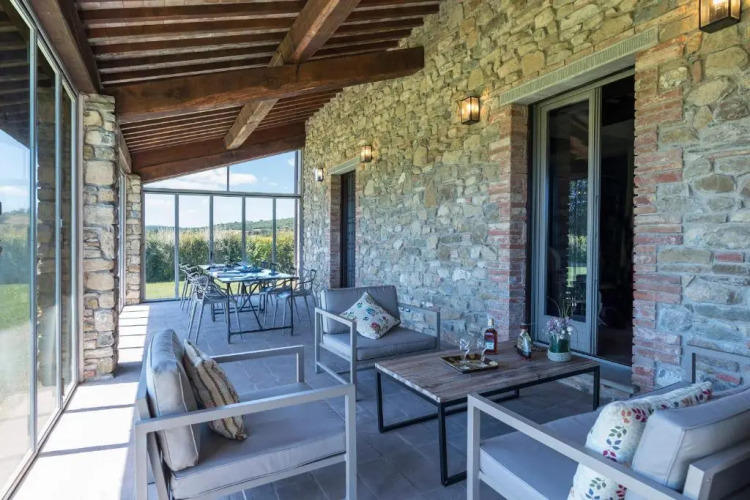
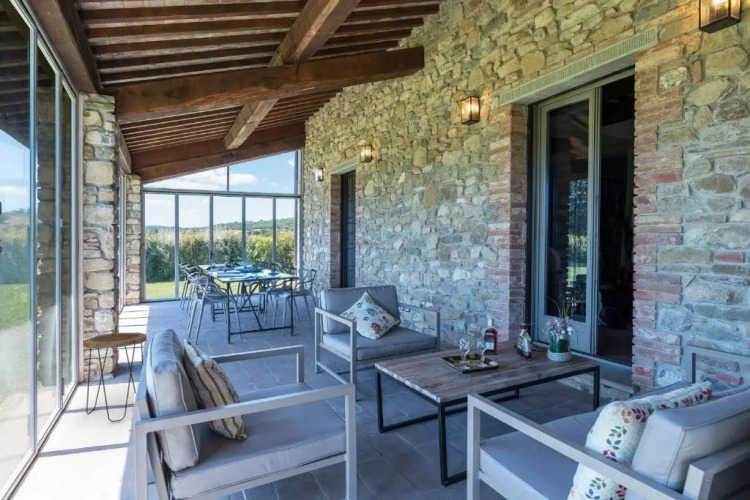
+ side table [82,331,148,423]
